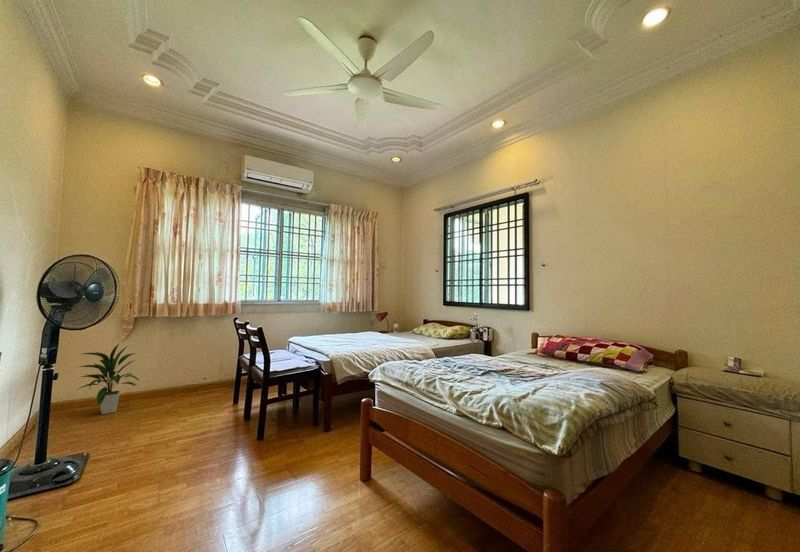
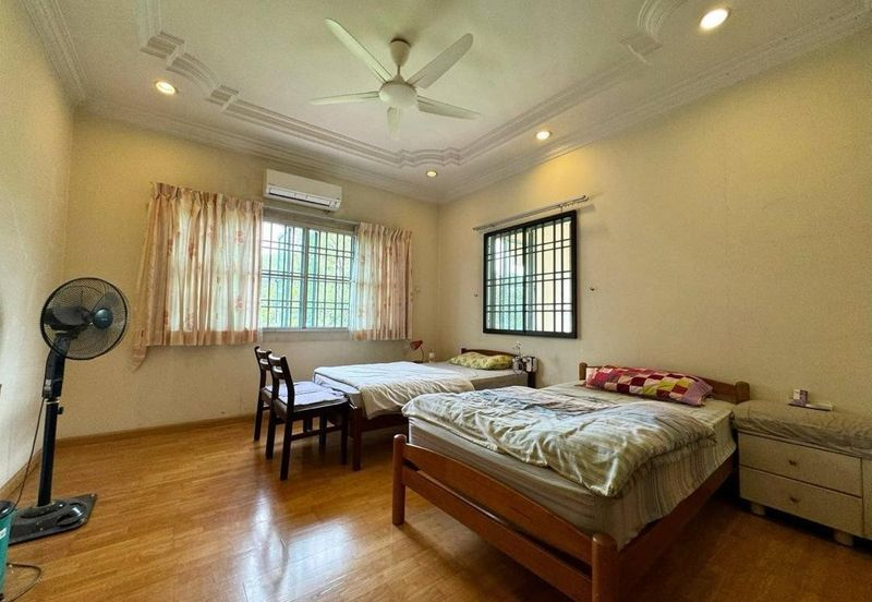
- indoor plant [76,343,140,415]
